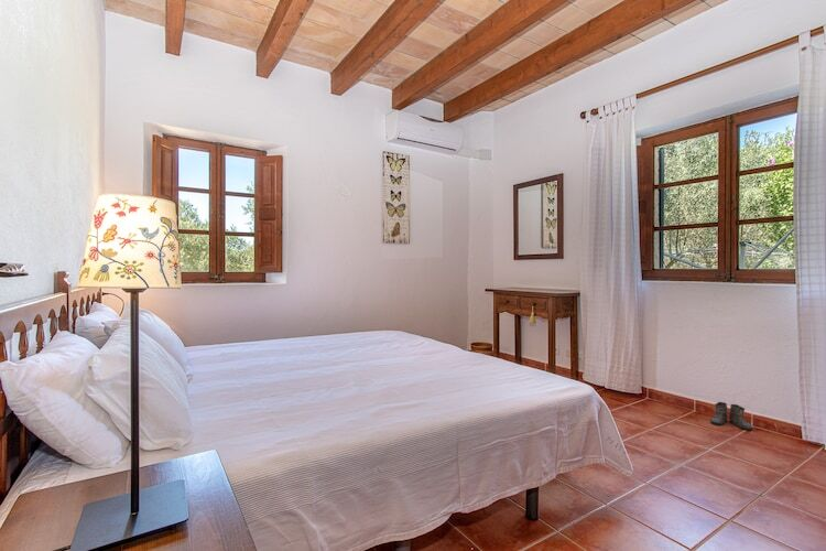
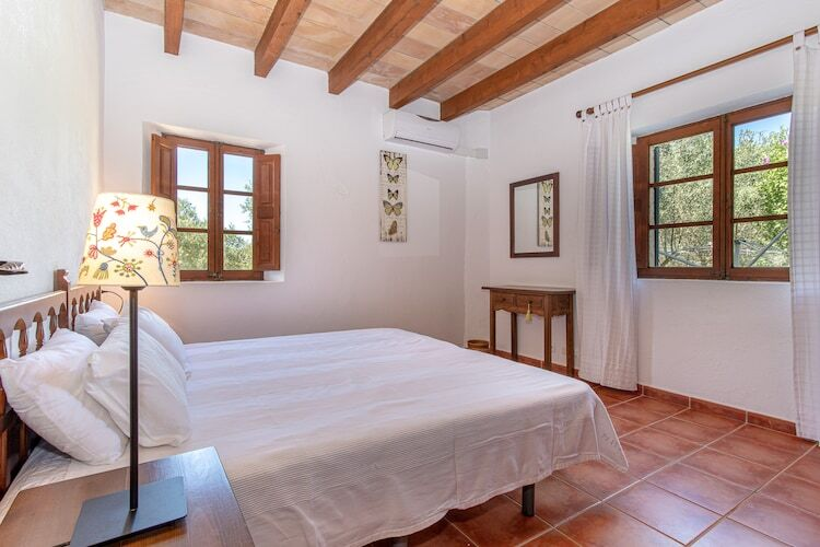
- boots [709,401,753,431]
